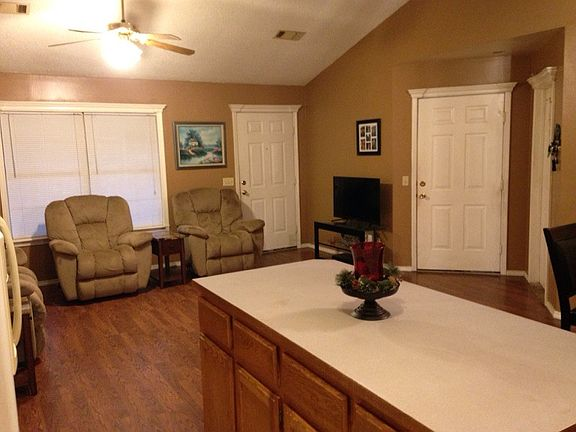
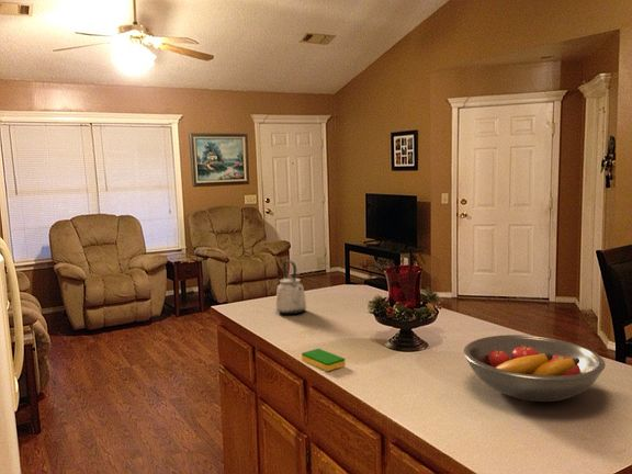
+ dish sponge [301,348,347,372]
+ fruit bowl [462,334,607,403]
+ kettle [274,259,307,315]
